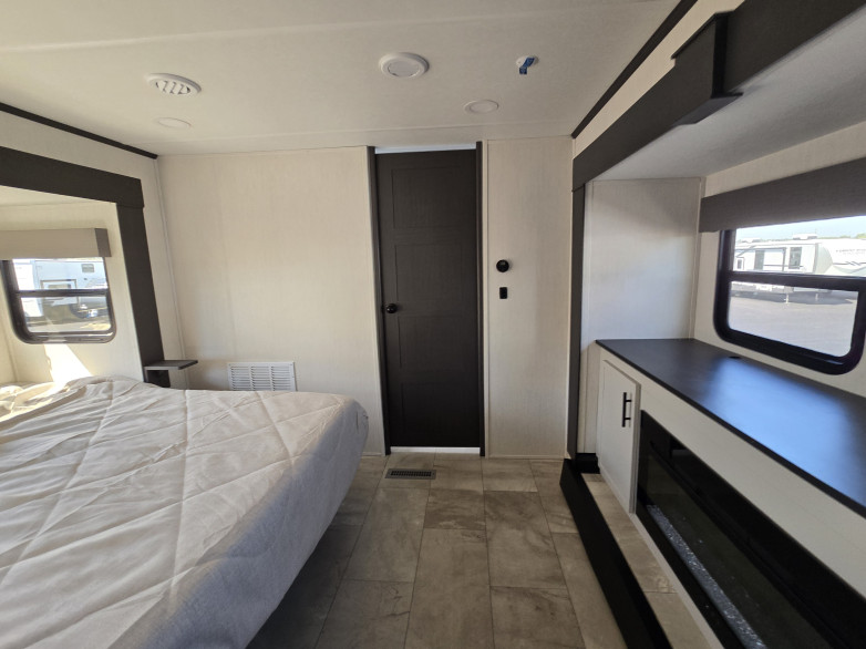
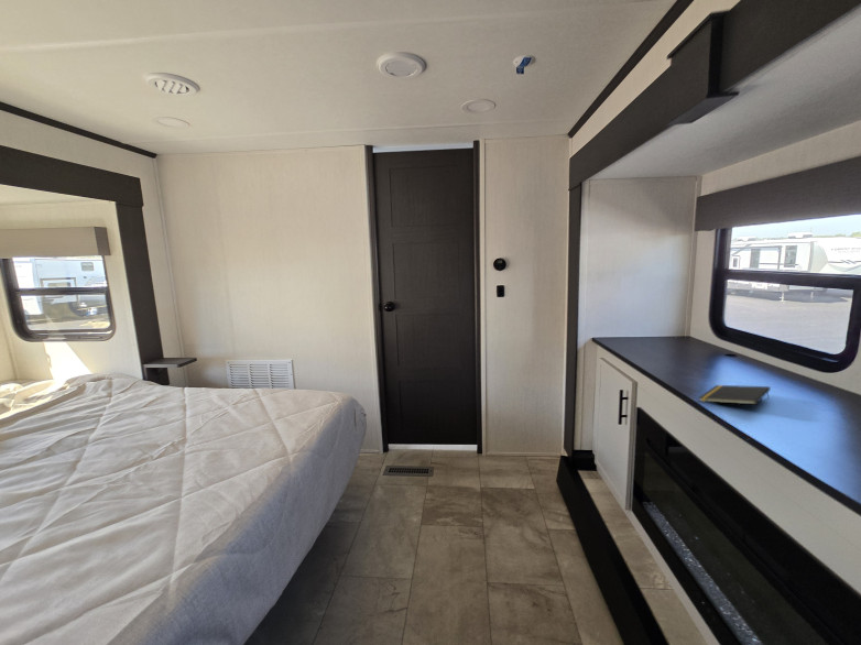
+ notepad [697,384,772,405]
